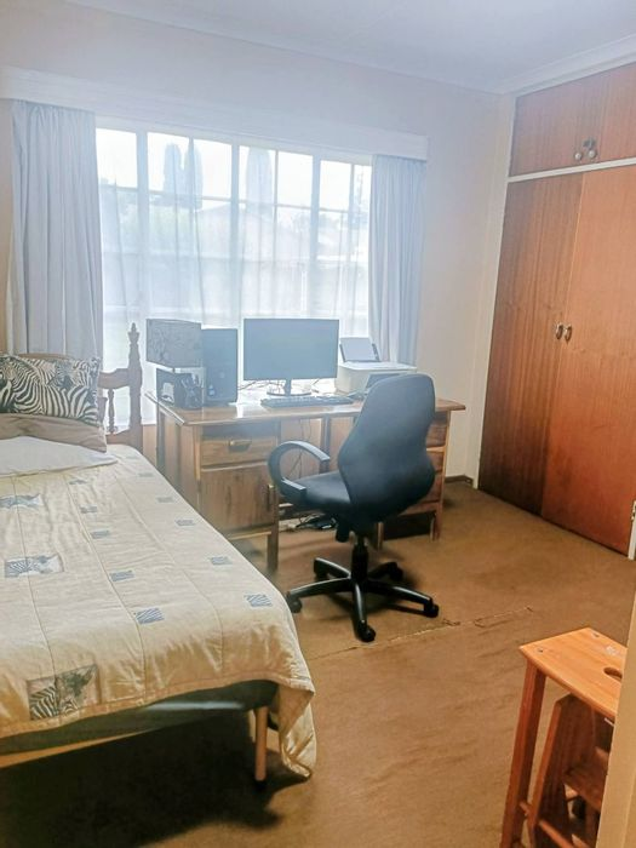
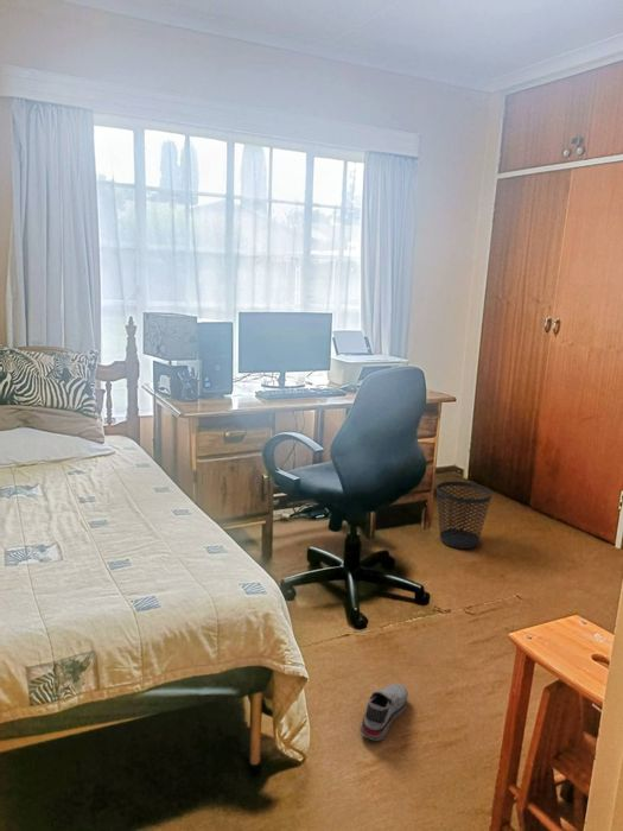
+ wastebasket [436,480,494,550]
+ shoe [358,683,409,742]
